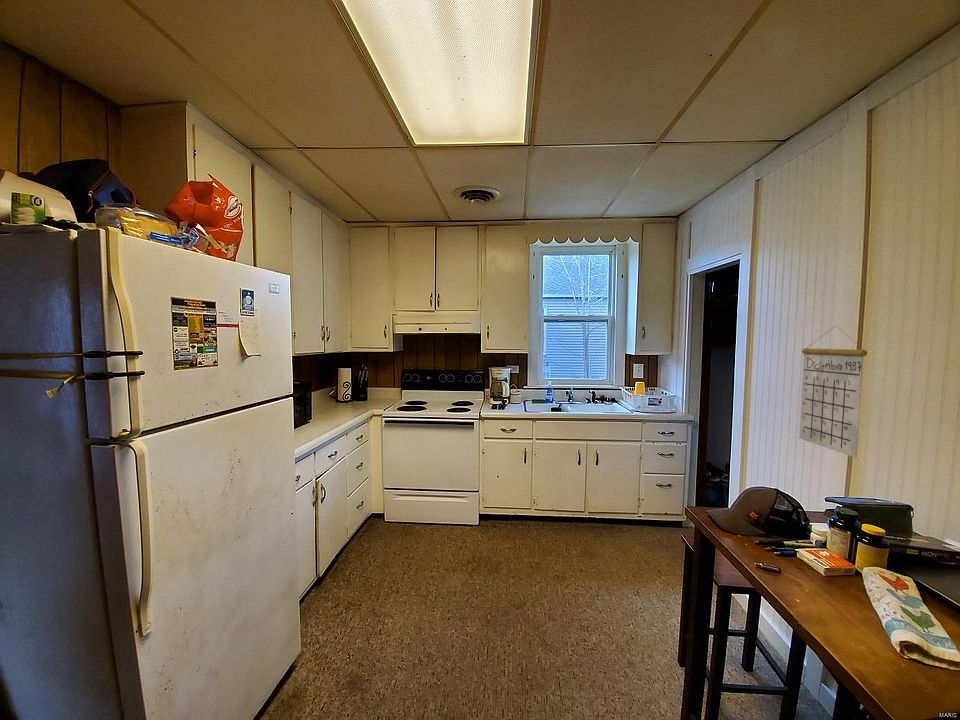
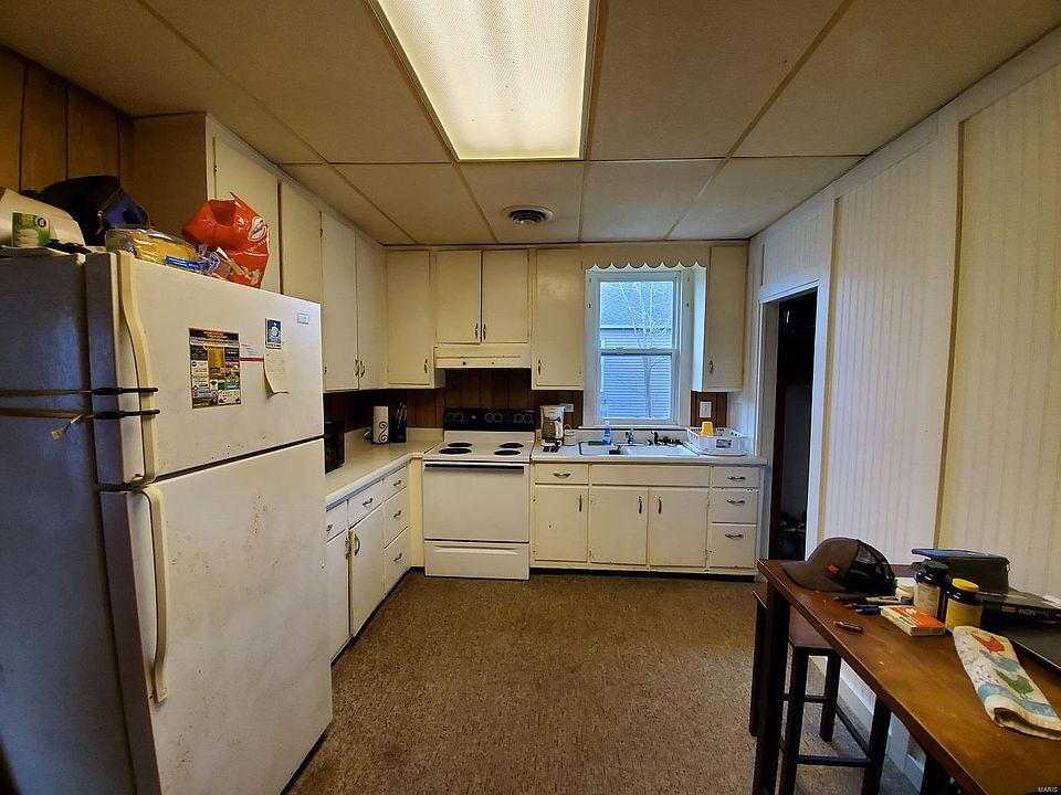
- calendar [798,326,868,459]
